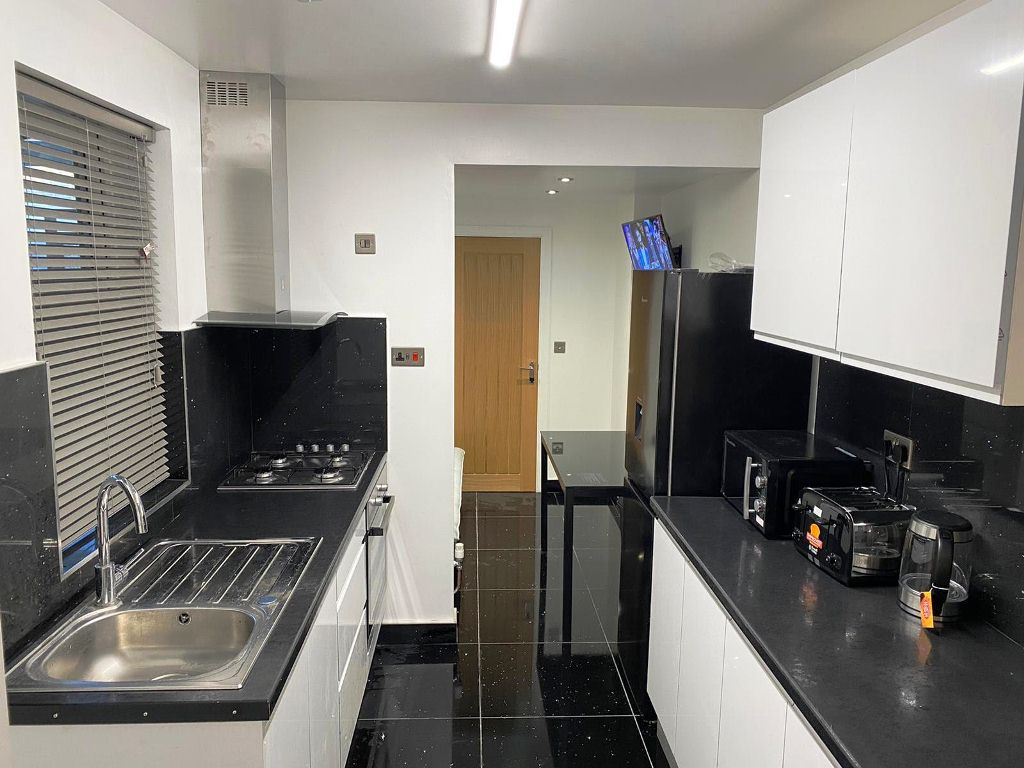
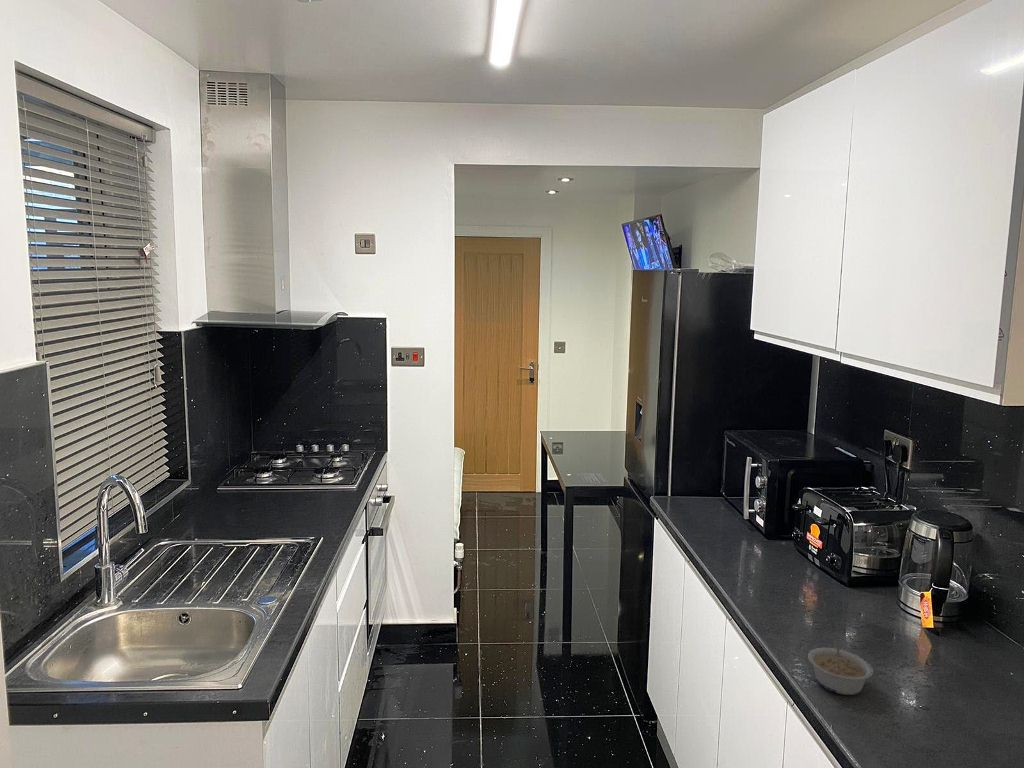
+ legume [807,638,874,696]
